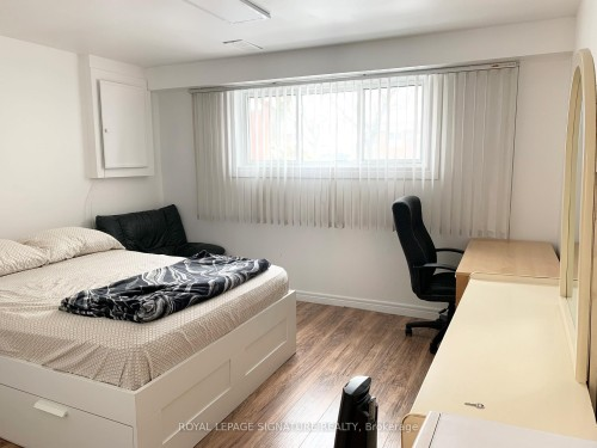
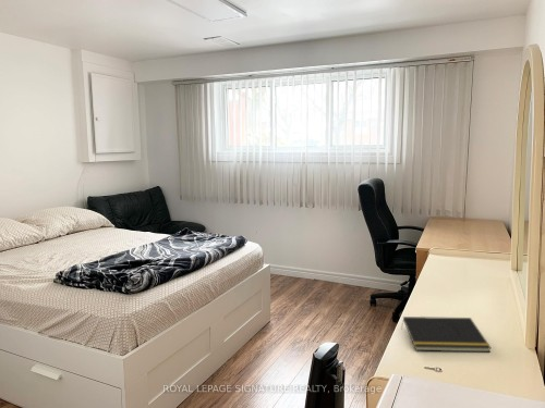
+ notepad [400,316,492,353]
